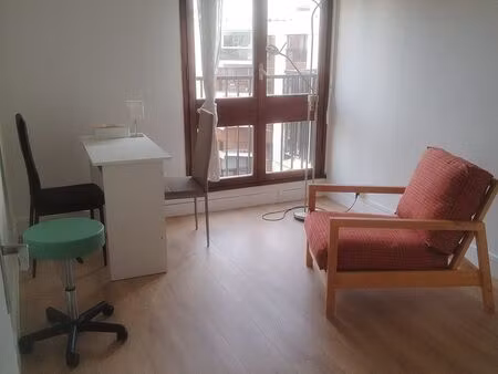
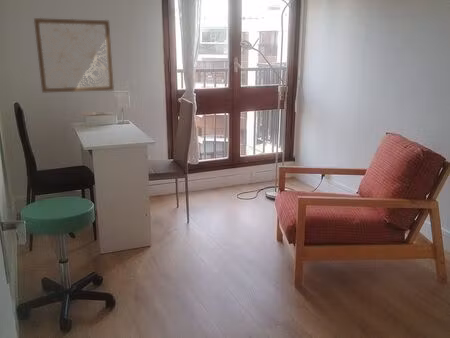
+ wall art [33,17,115,94]
